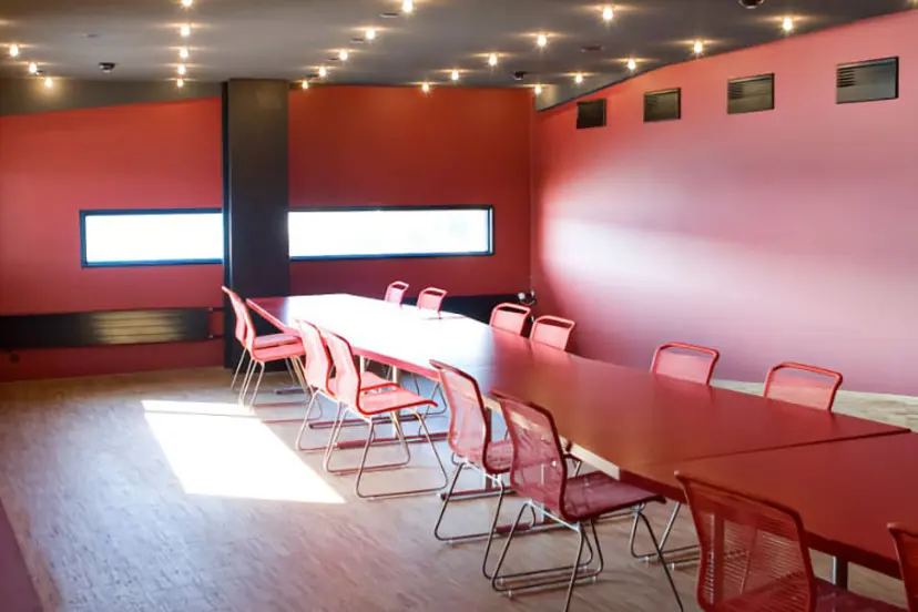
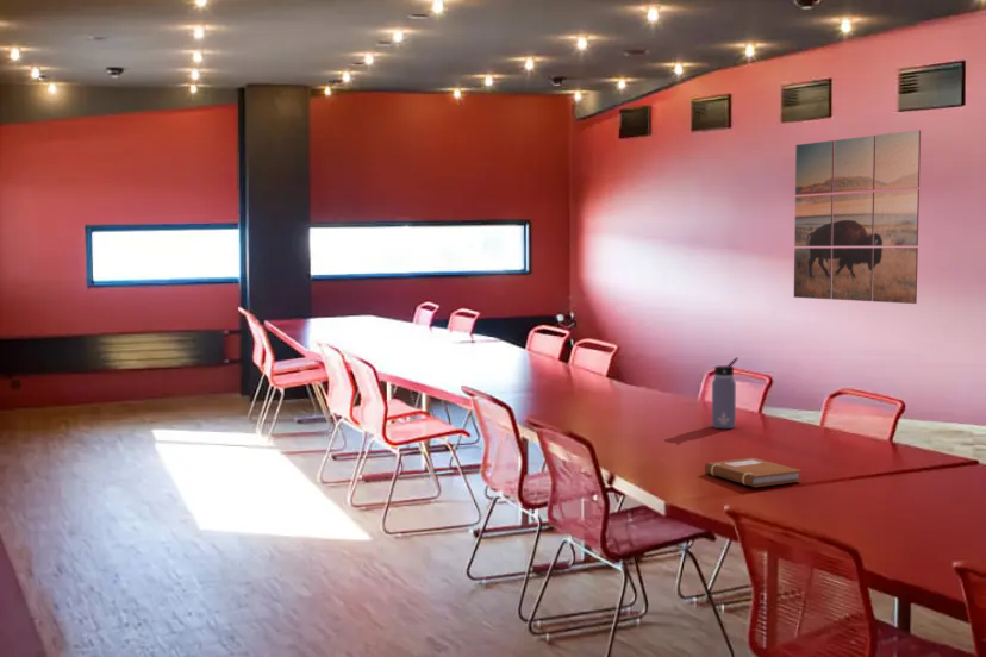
+ wall art [793,129,922,305]
+ water bottle [711,356,740,430]
+ notebook [704,457,804,488]
